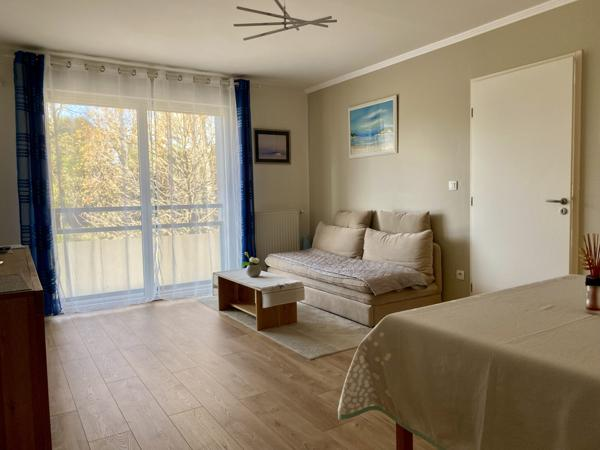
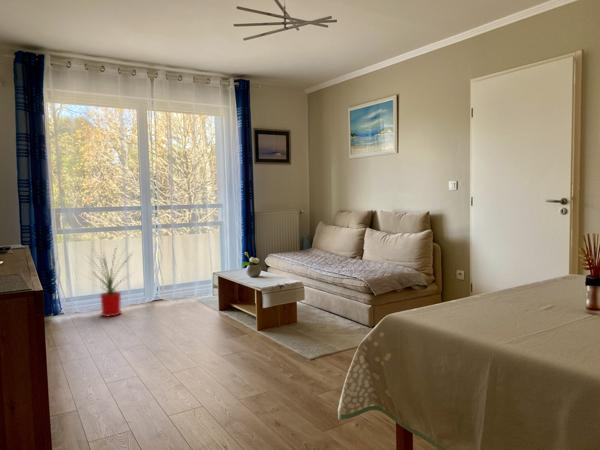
+ house plant [81,245,134,318]
